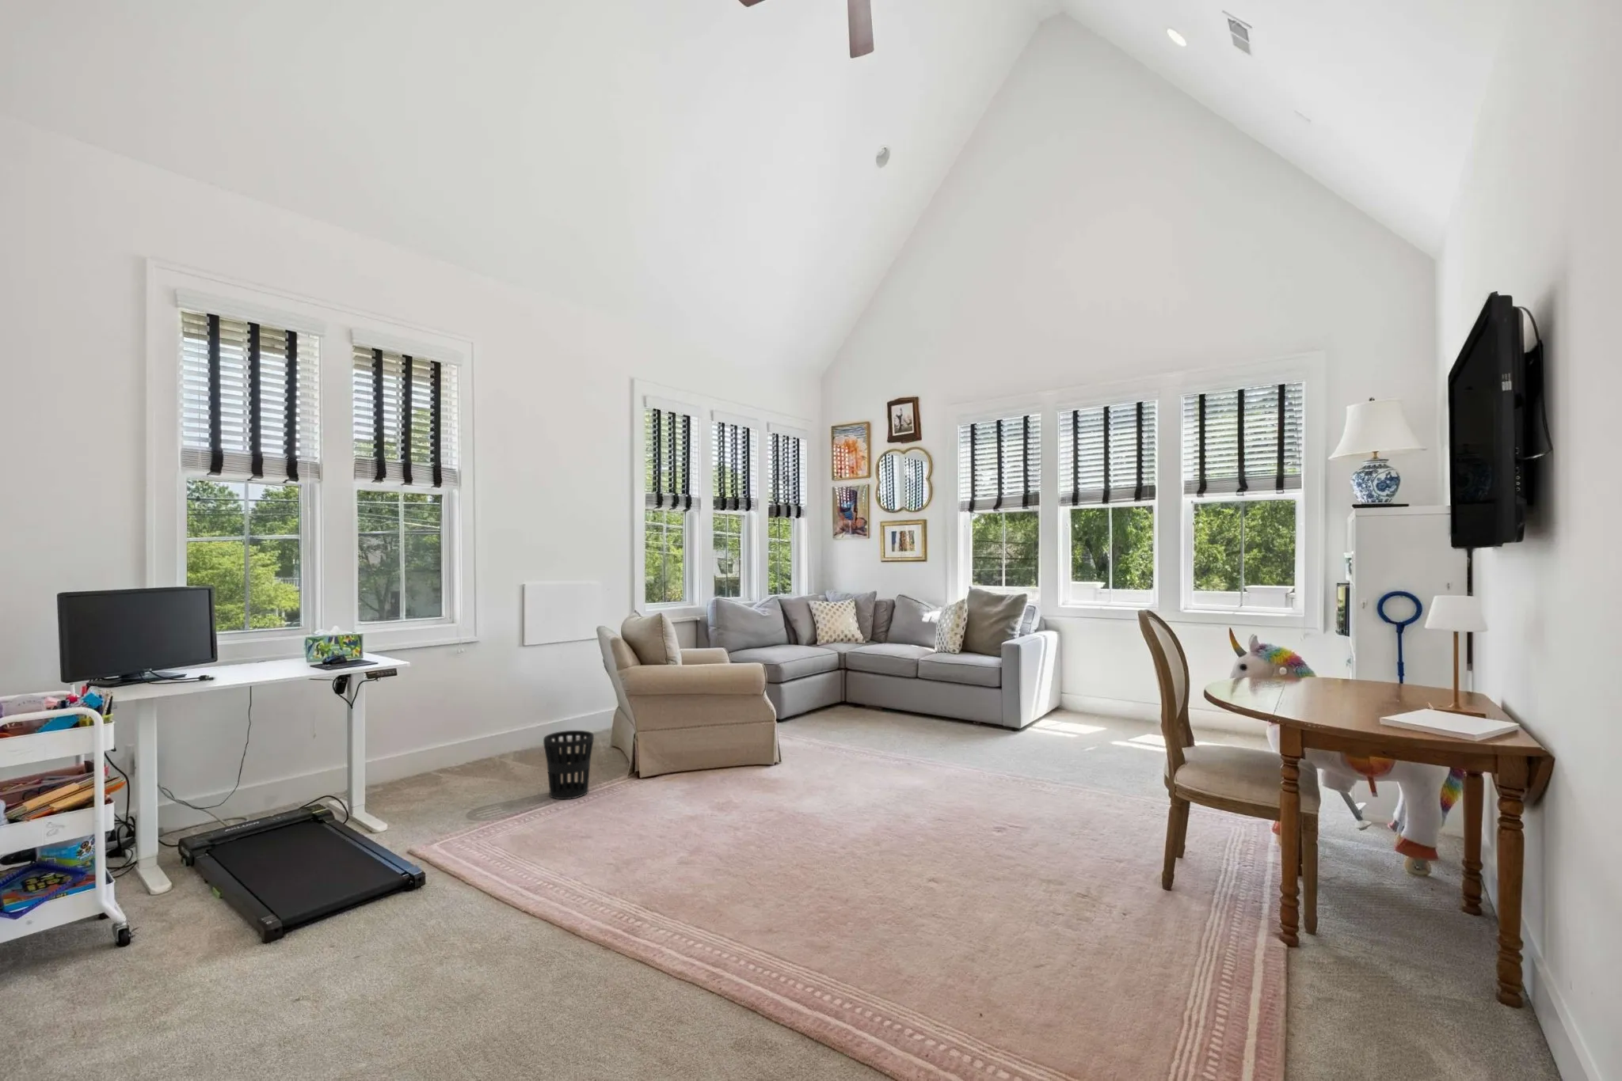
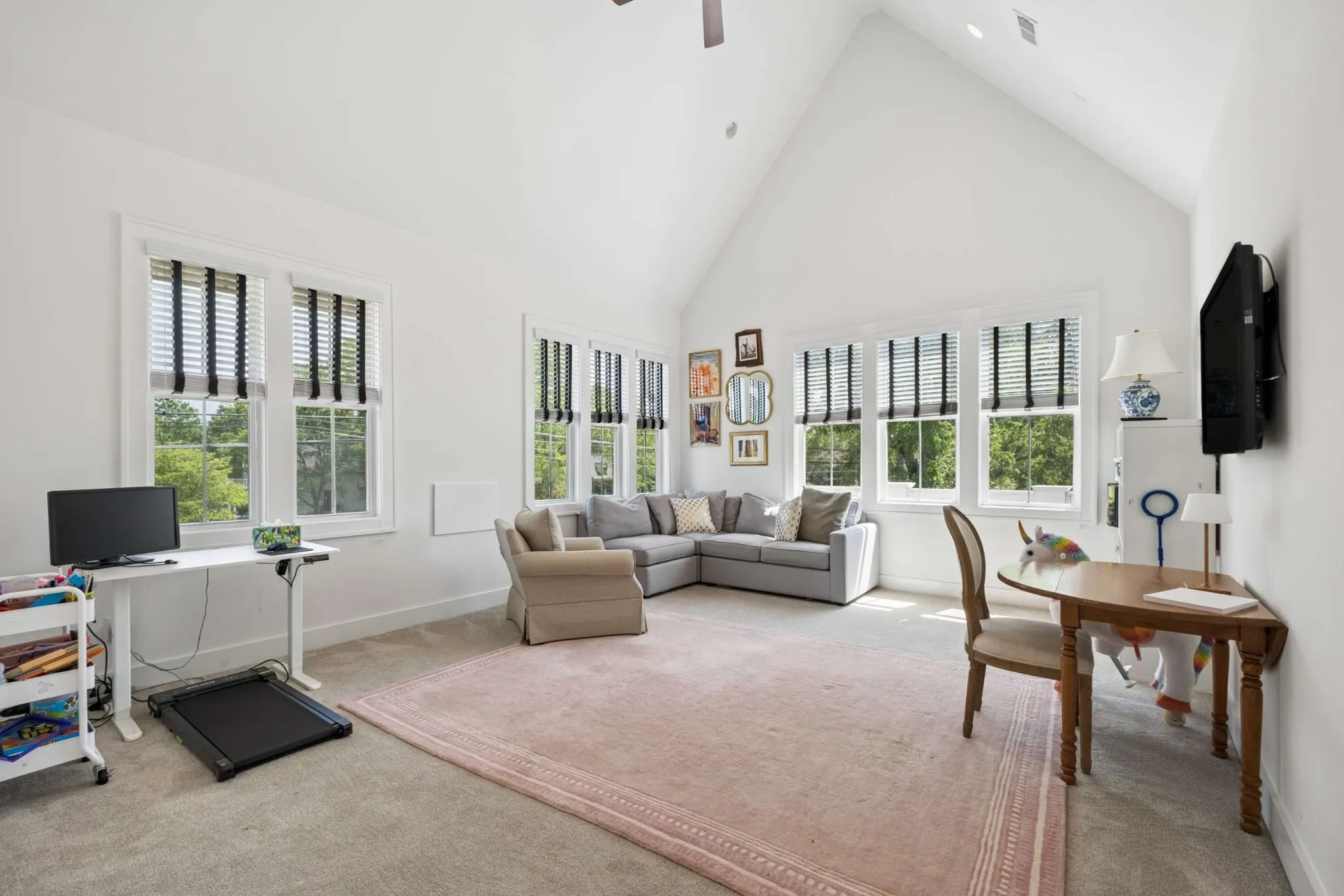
- wastebasket [543,730,595,800]
